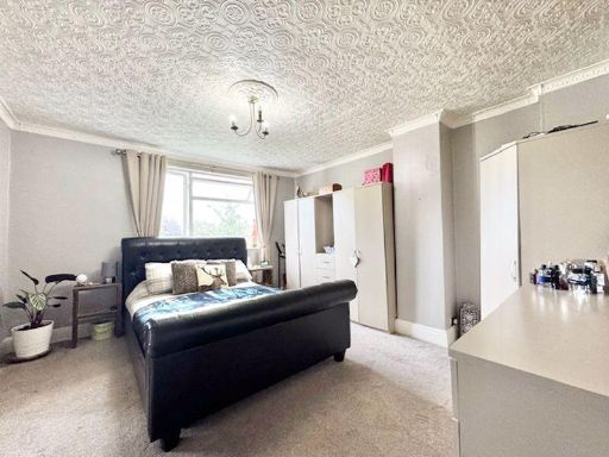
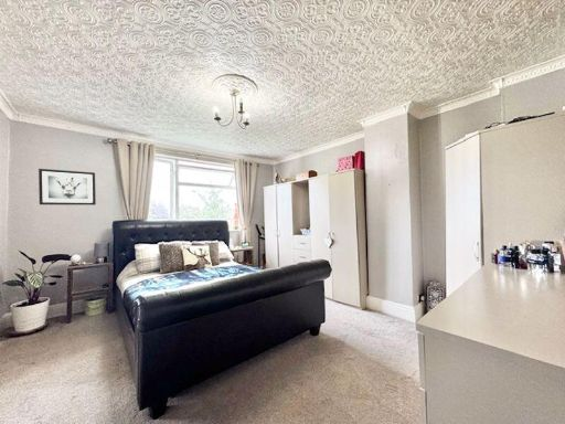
+ wall art [38,168,97,206]
